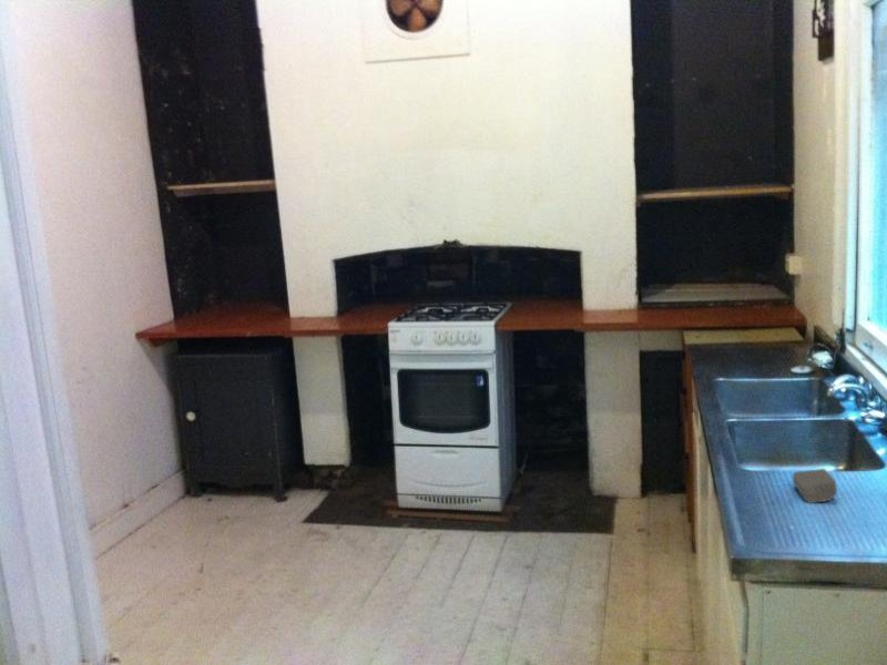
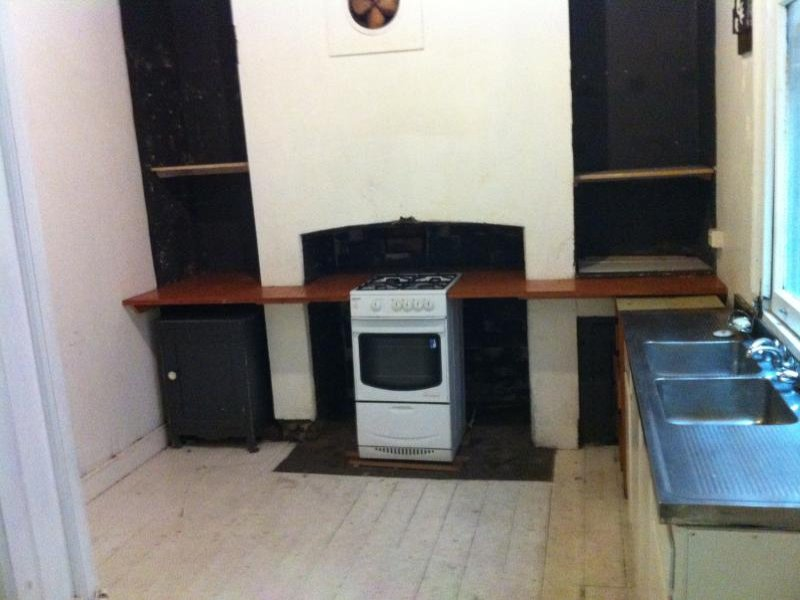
- soap bar [792,468,838,504]
